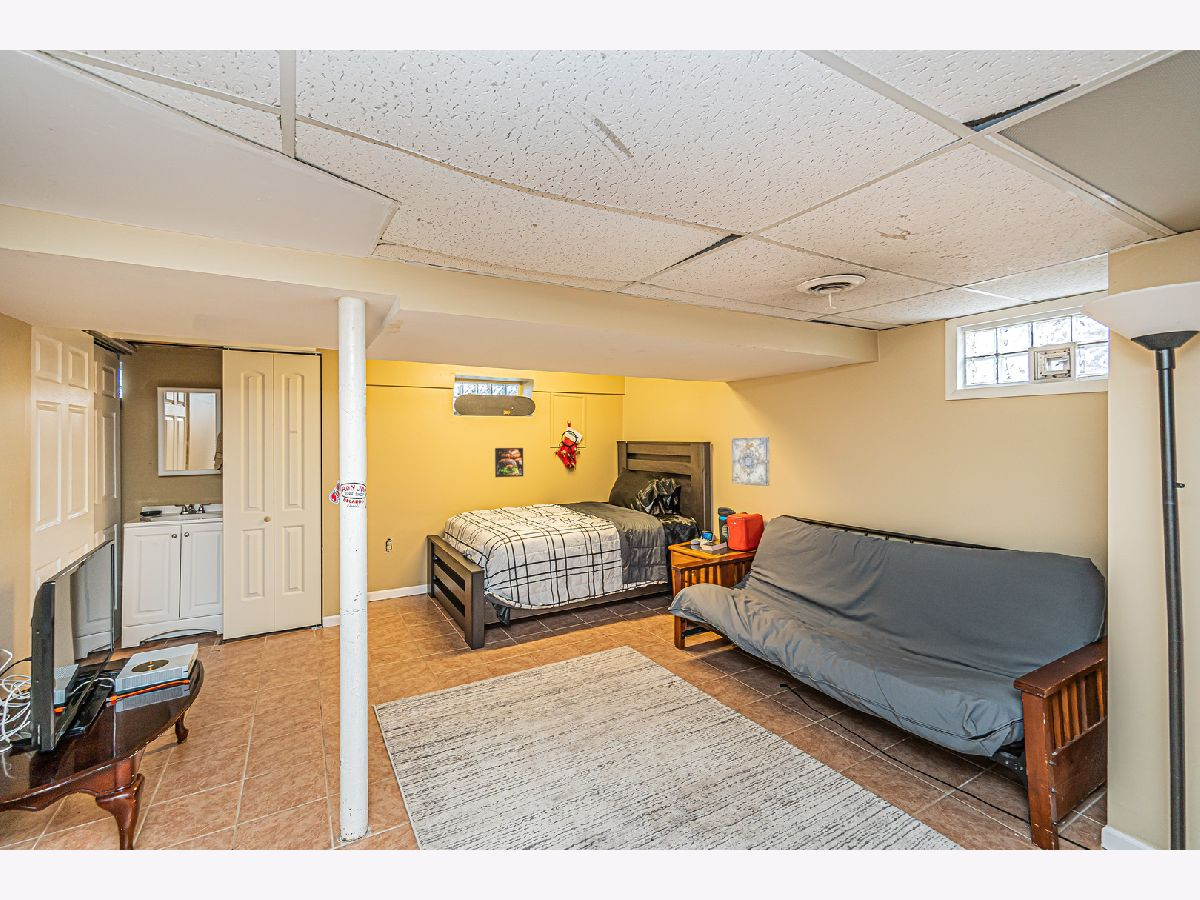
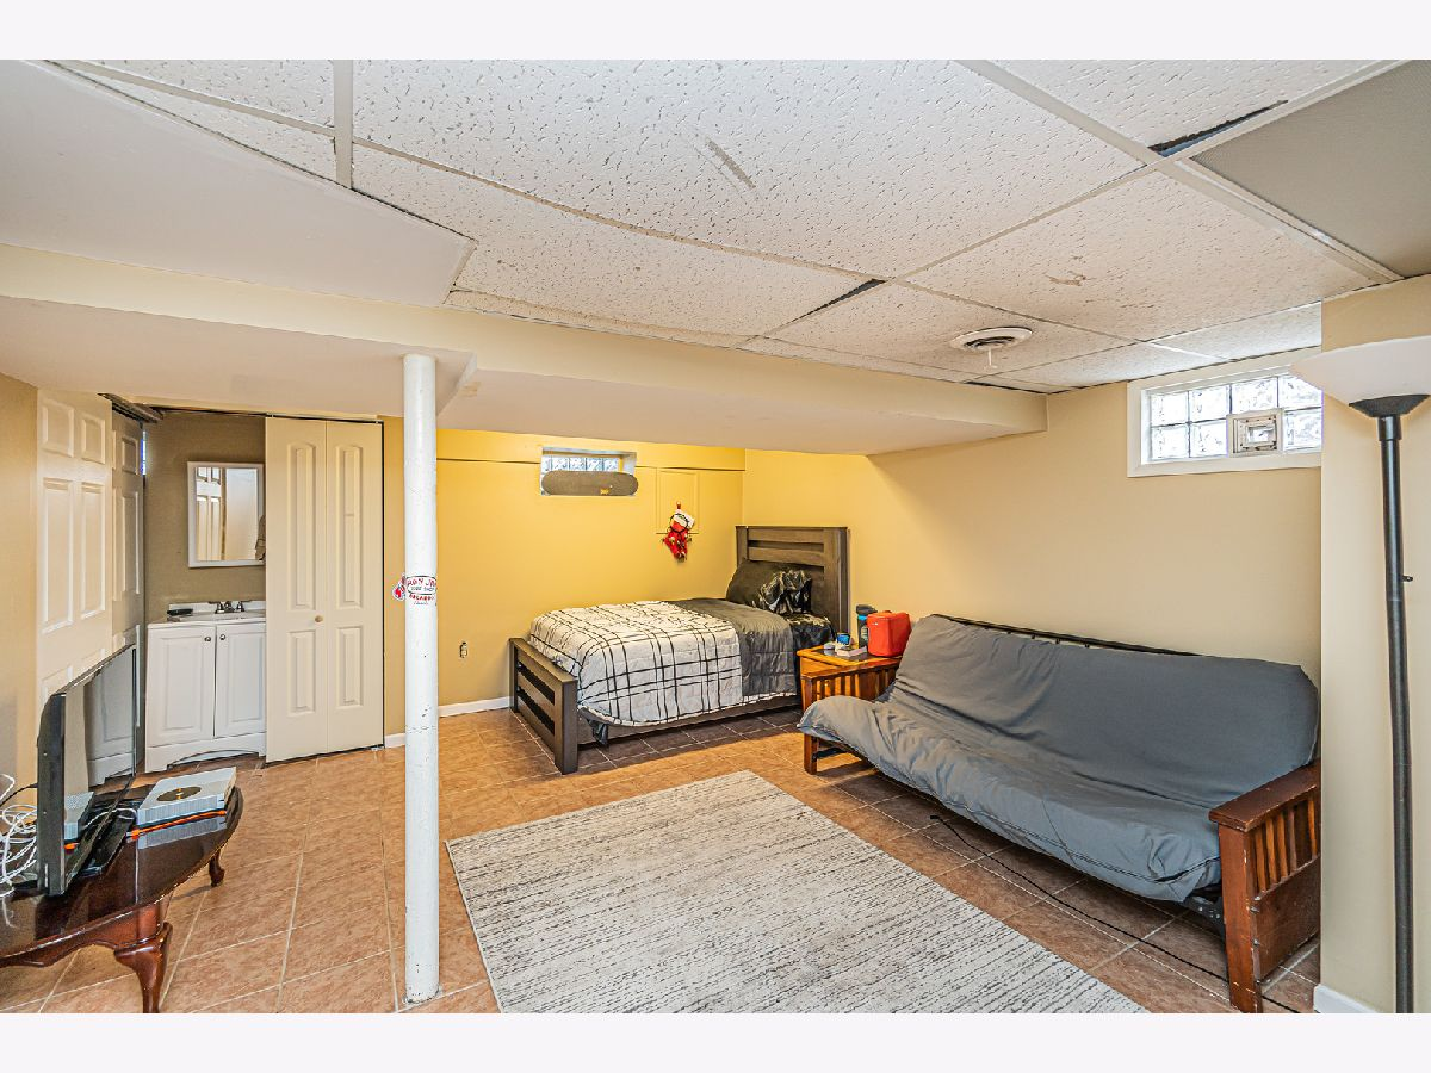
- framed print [494,447,524,478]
- wall art [731,436,771,487]
